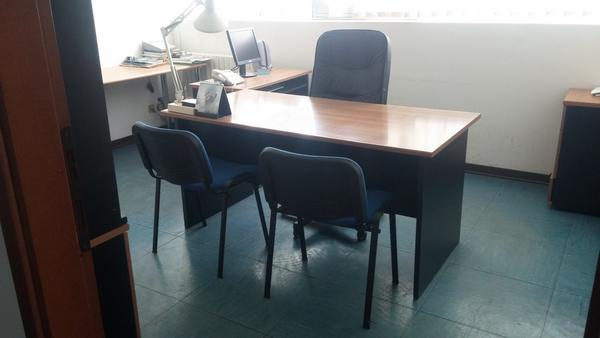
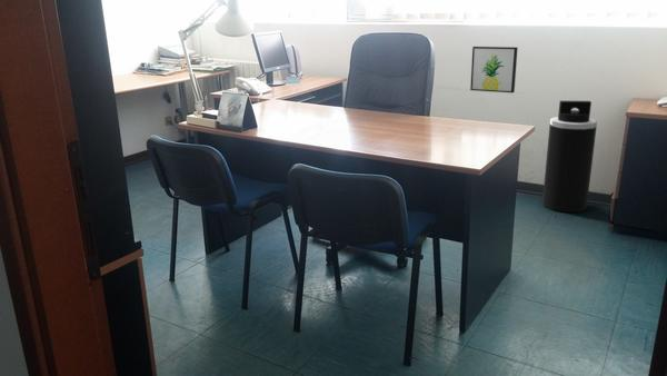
+ wall art [469,46,519,93]
+ trash can [541,99,598,214]
